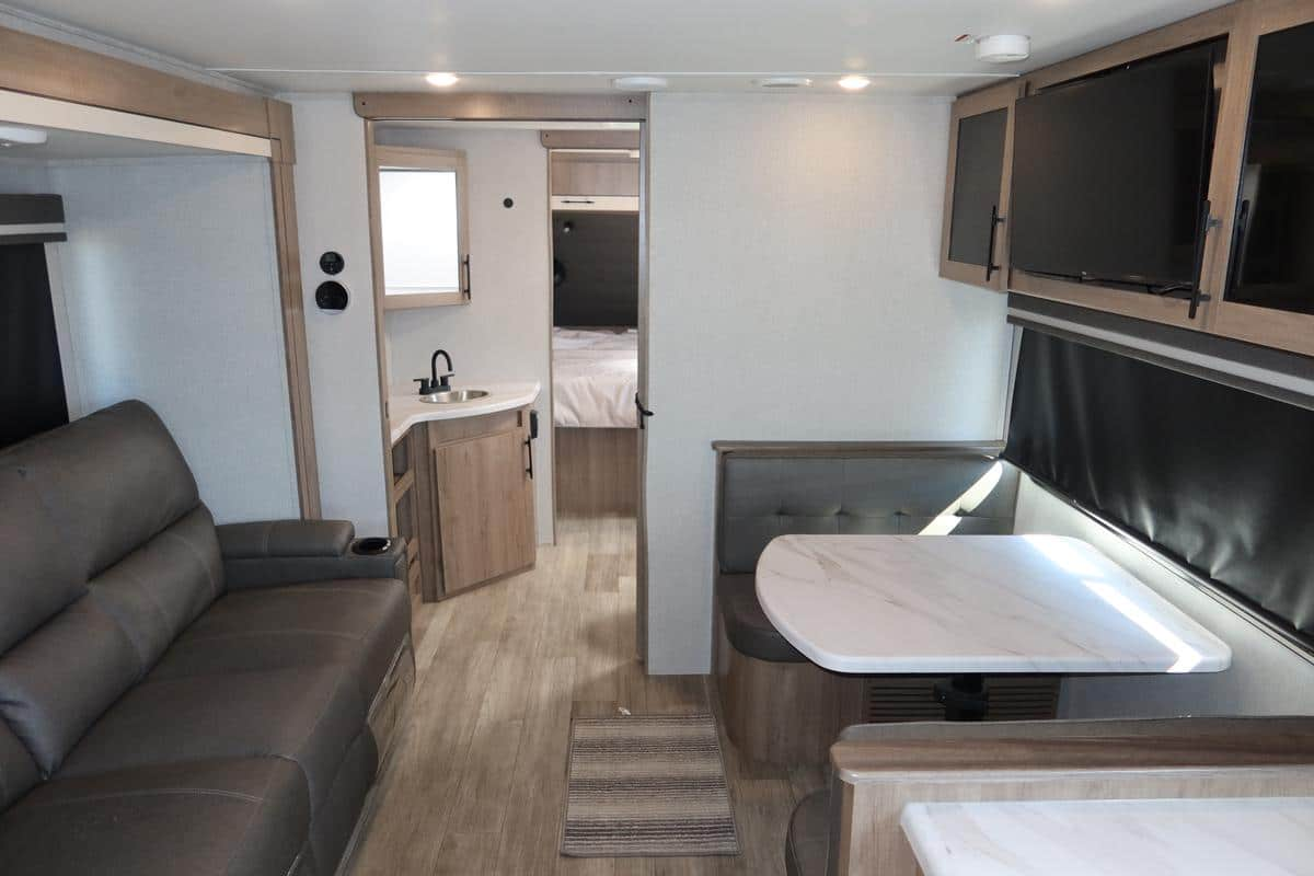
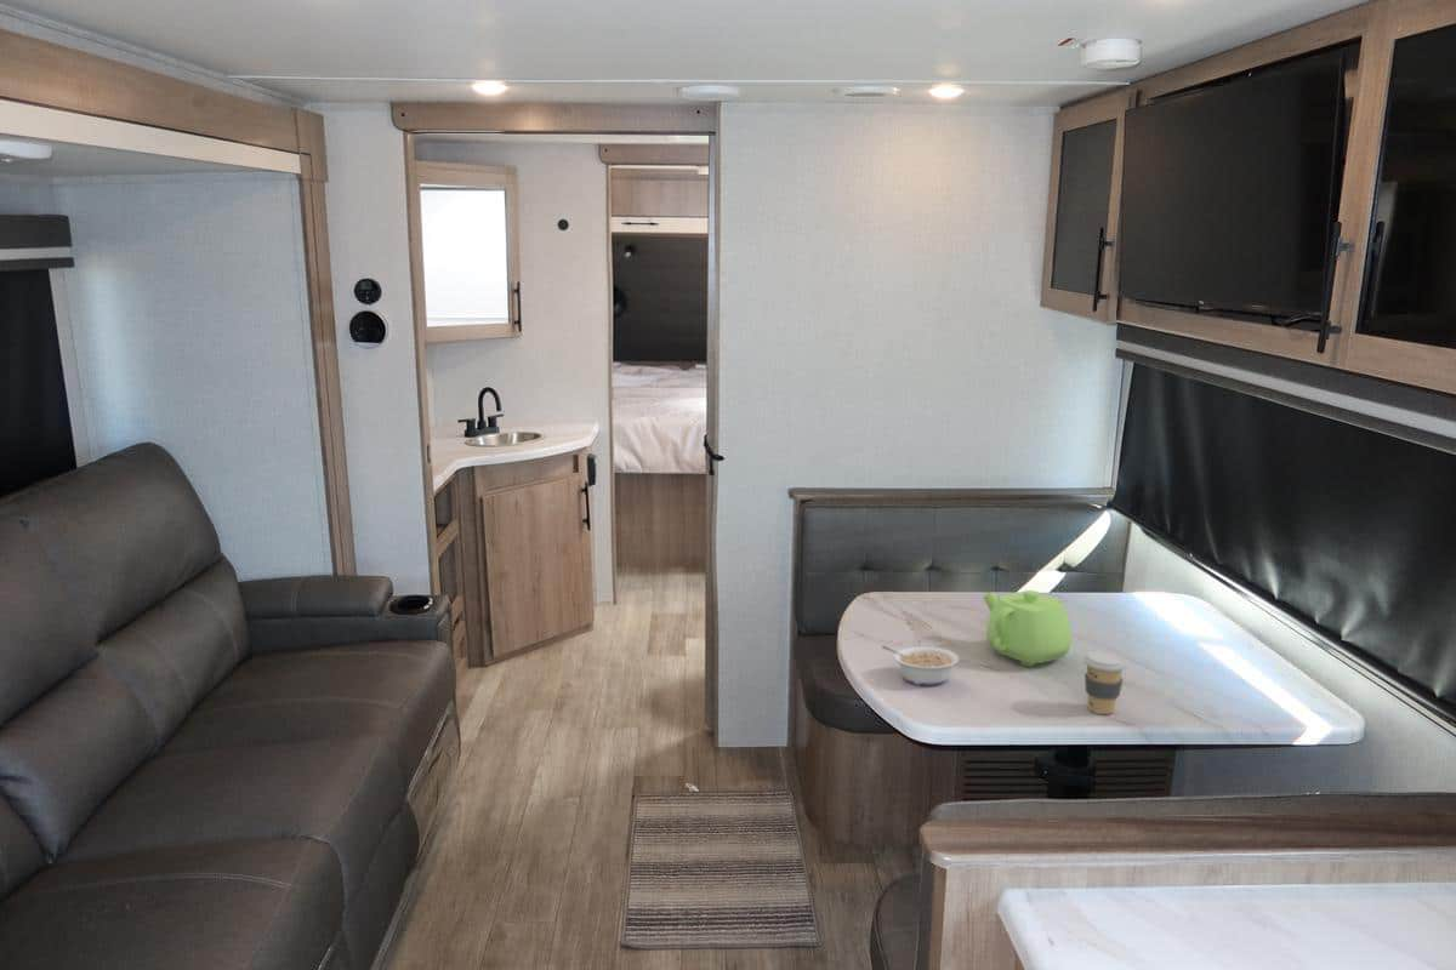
+ coffee cup [1082,650,1128,715]
+ teapot [983,589,1073,668]
+ legume [881,644,960,686]
